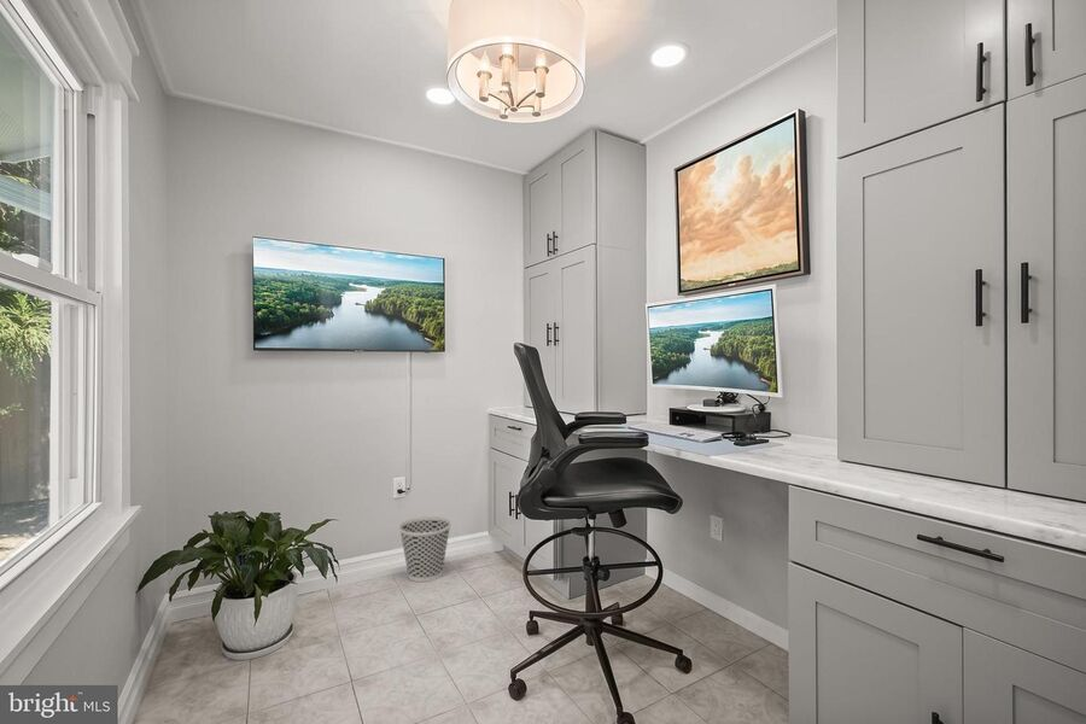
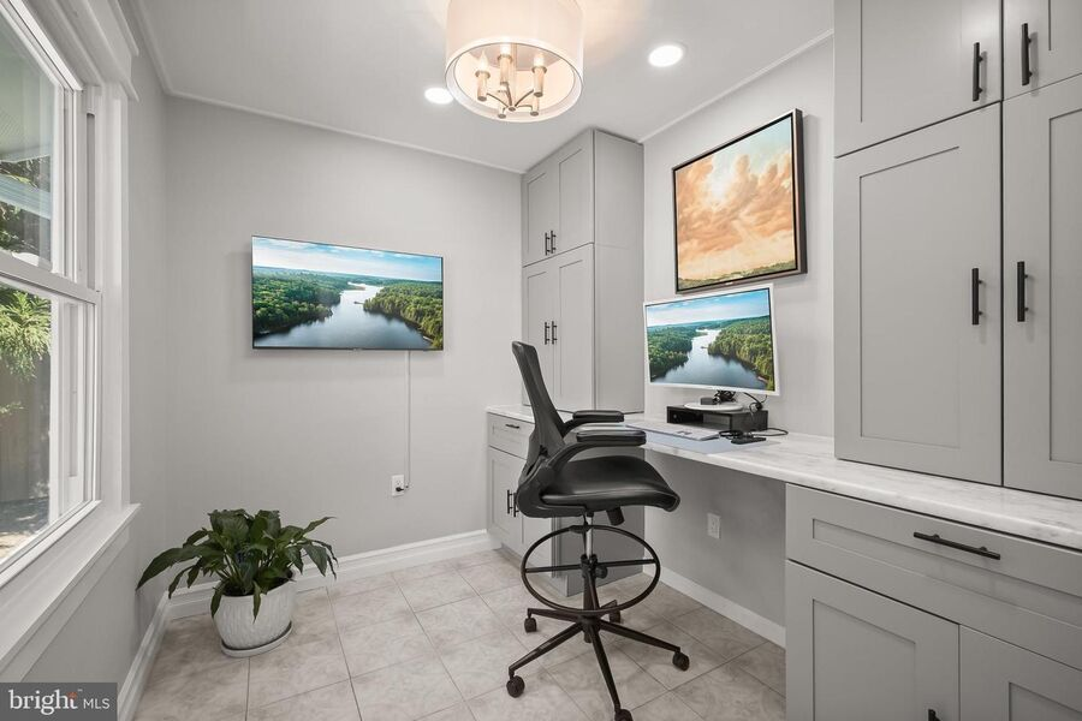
- wastebasket [398,515,453,583]
